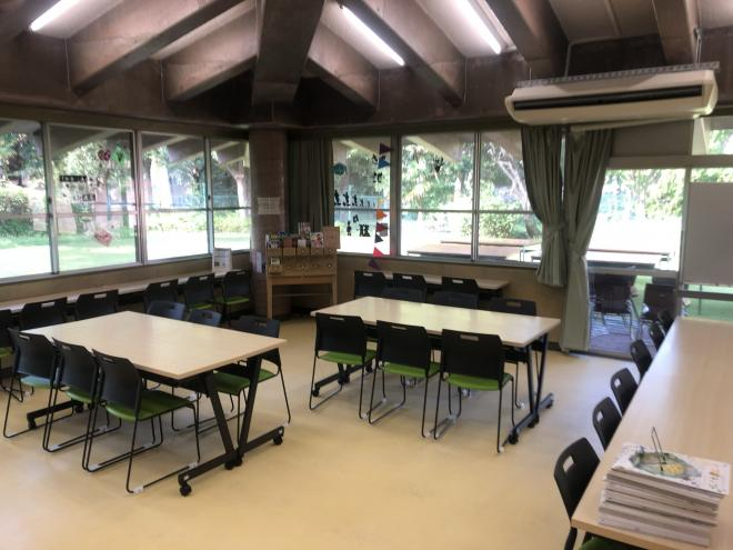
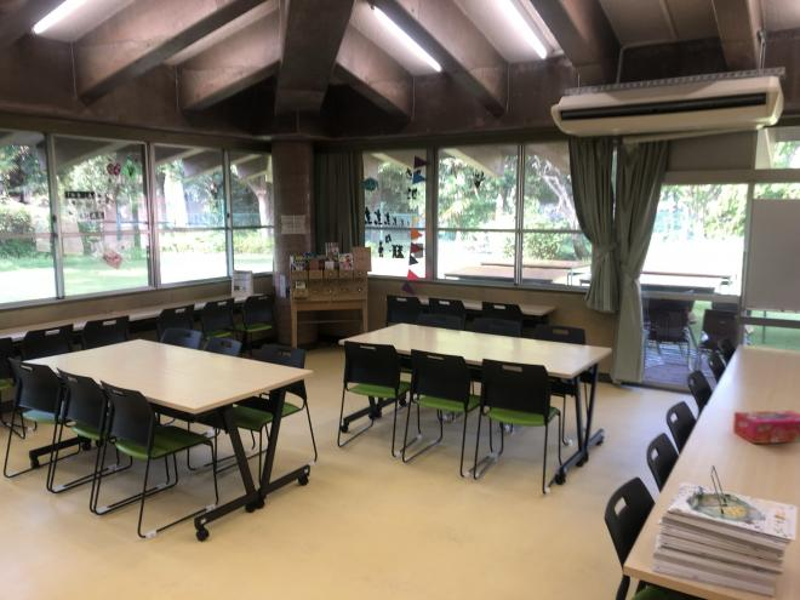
+ tissue box [732,410,800,445]
